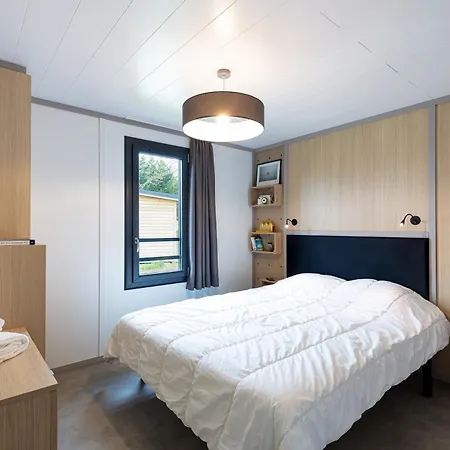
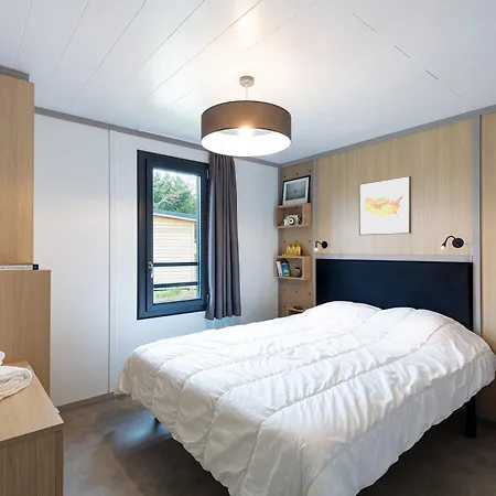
+ wall art [358,175,412,236]
